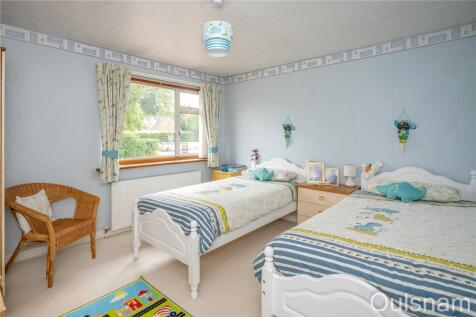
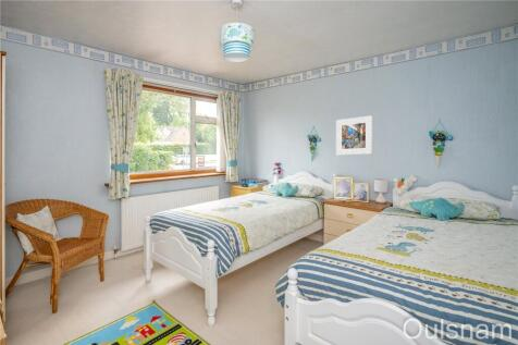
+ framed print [335,114,373,156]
